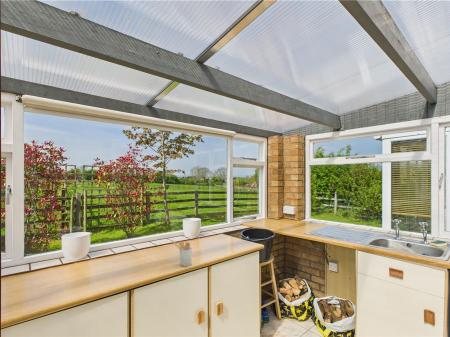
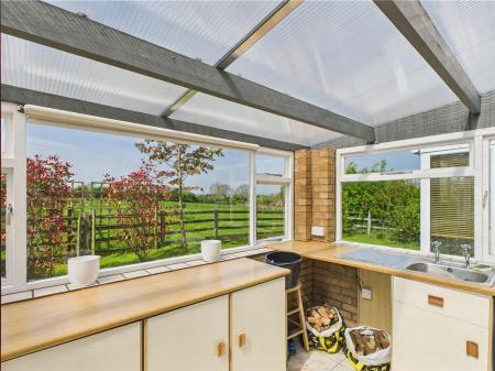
- utensil holder [173,241,193,267]
